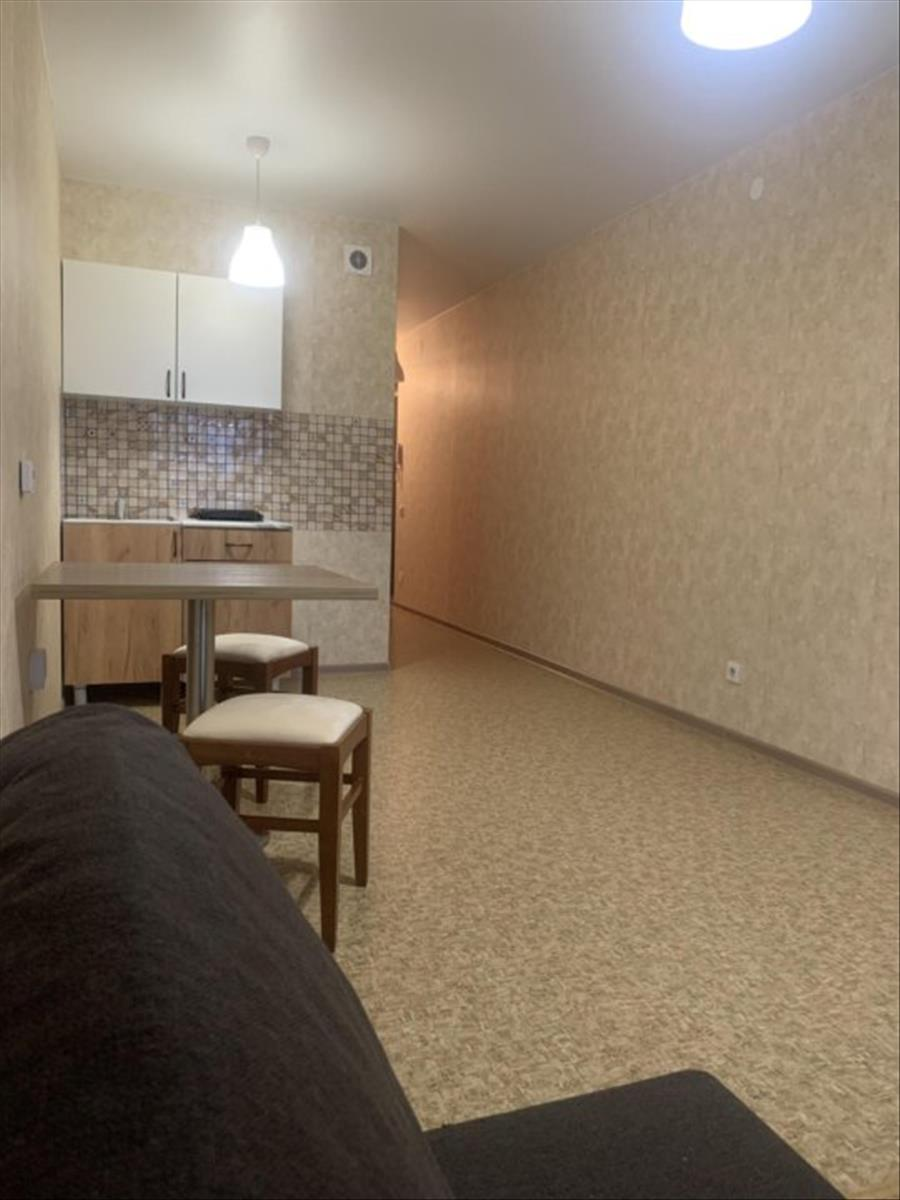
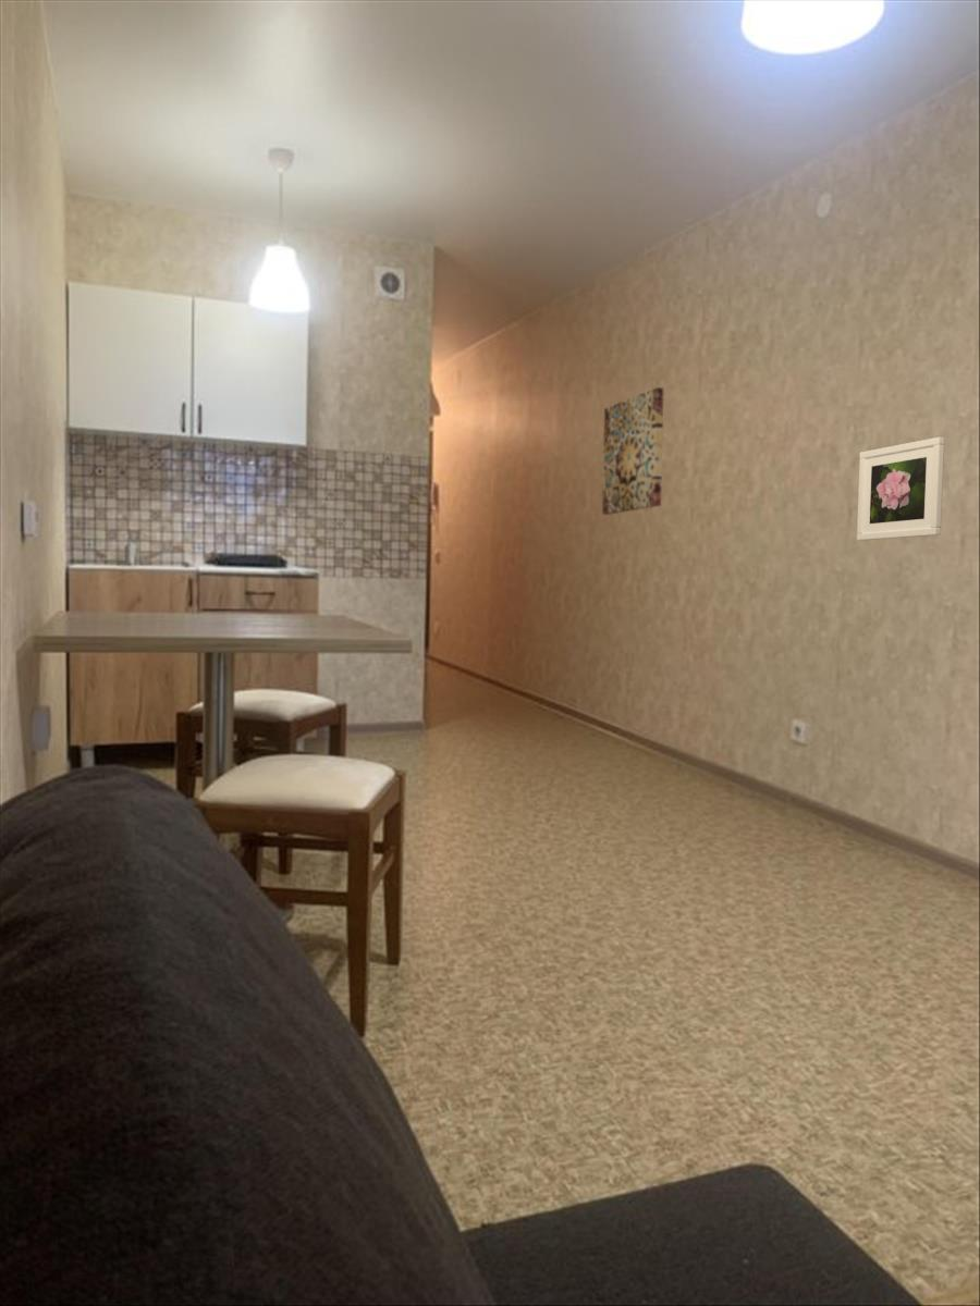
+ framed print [856,436,945,542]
+ wall art [601,386,664,516]
